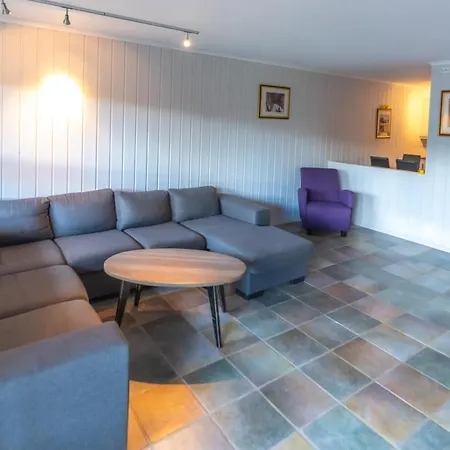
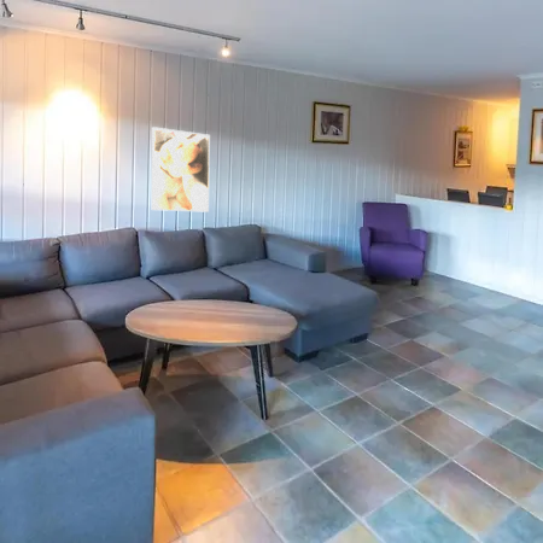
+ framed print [151,125,211,214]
